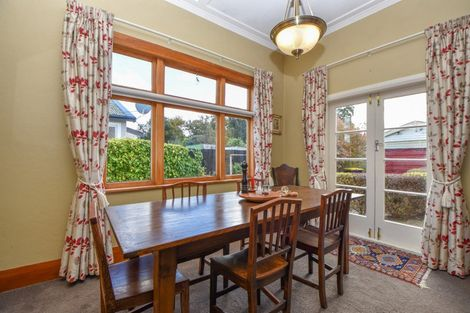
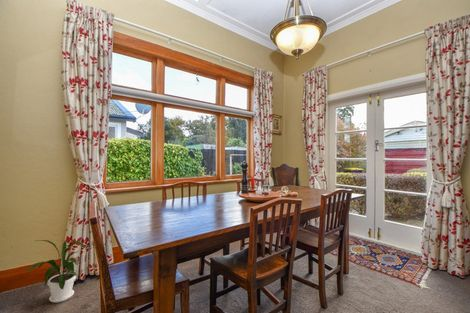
+ house plant [24,239,88,303]
